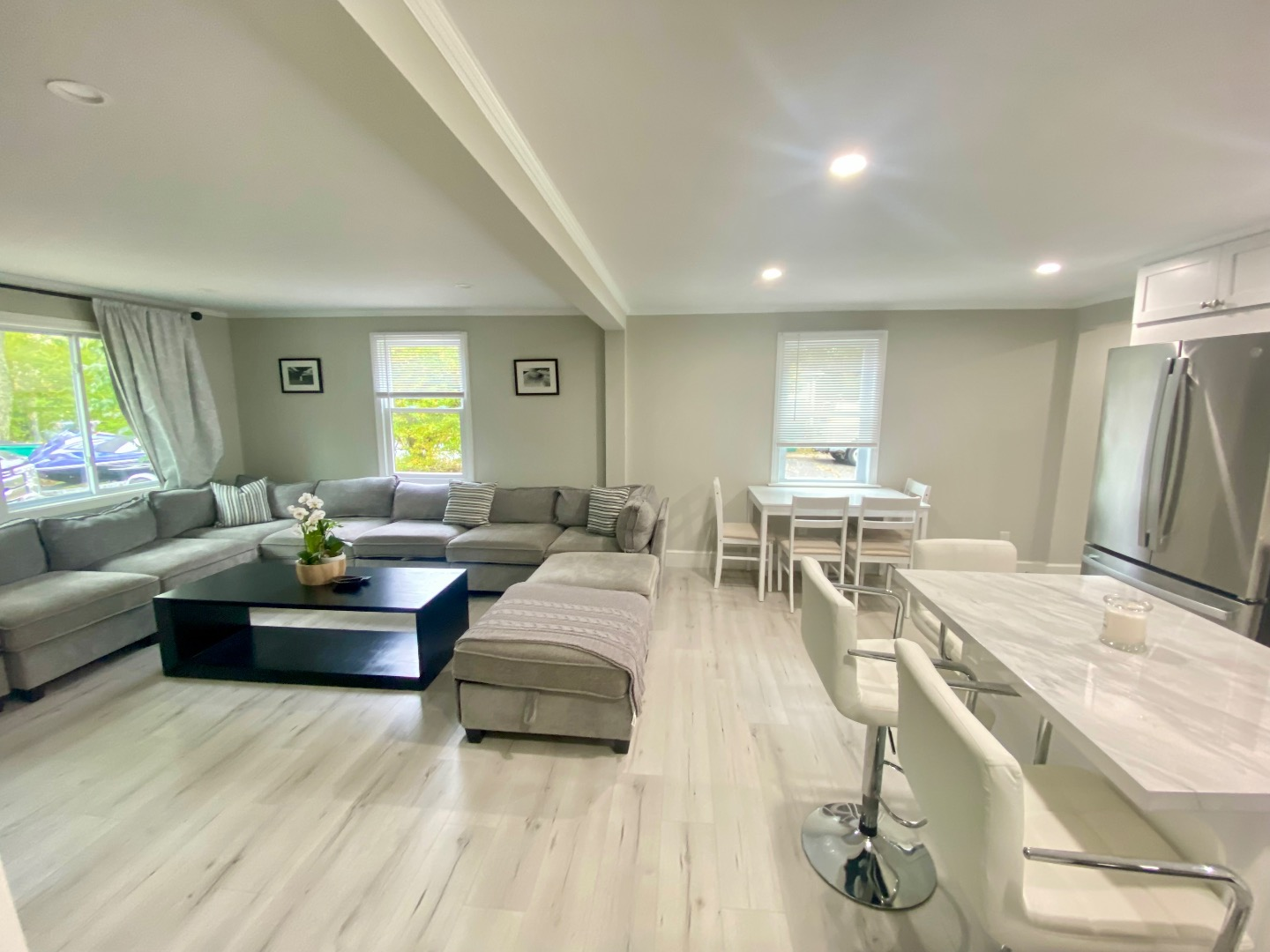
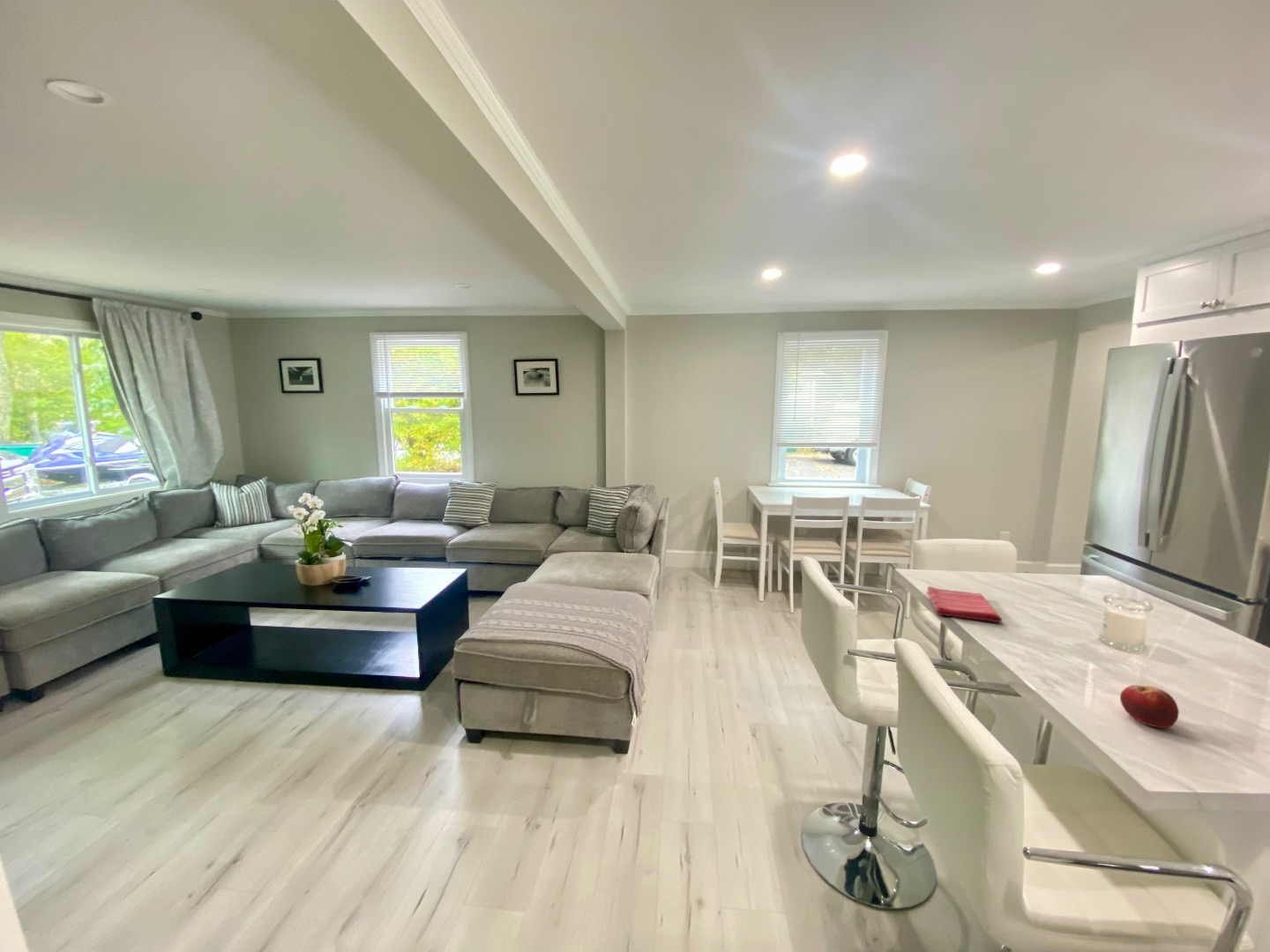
+ dish towel [926,585,1003,623]
+ fruit [1119,684,1180,729]
